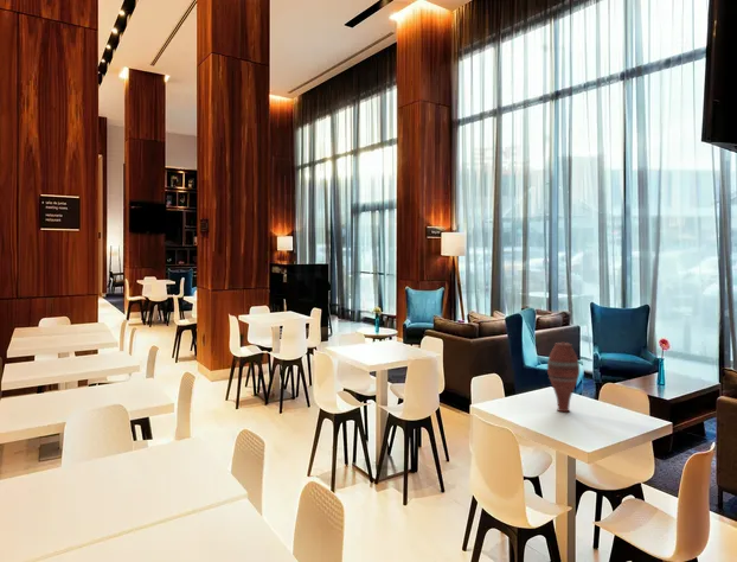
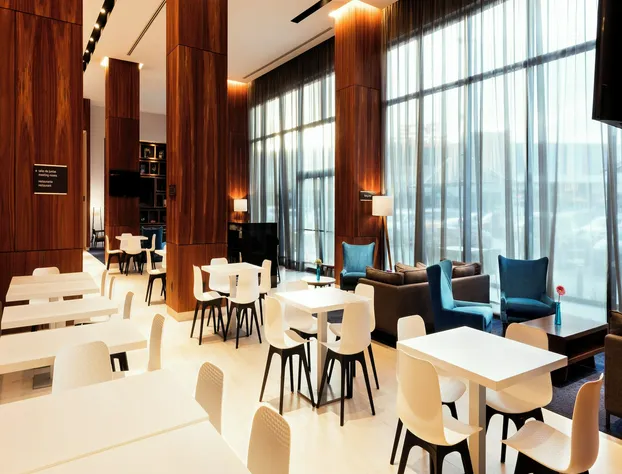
- vase [546,340,581,413]
